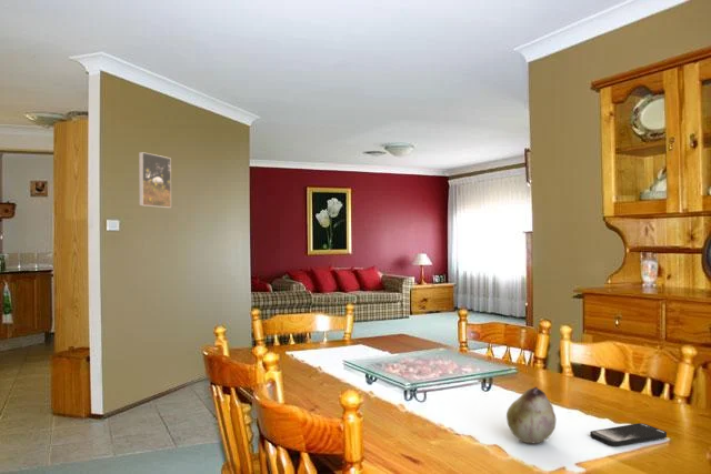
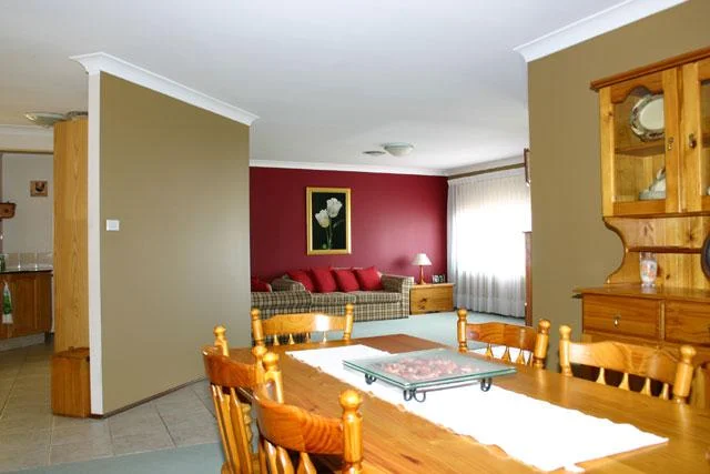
- fruit [505,386,557,444]
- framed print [138,151,172,209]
- smartphone [589,422,668,447]
